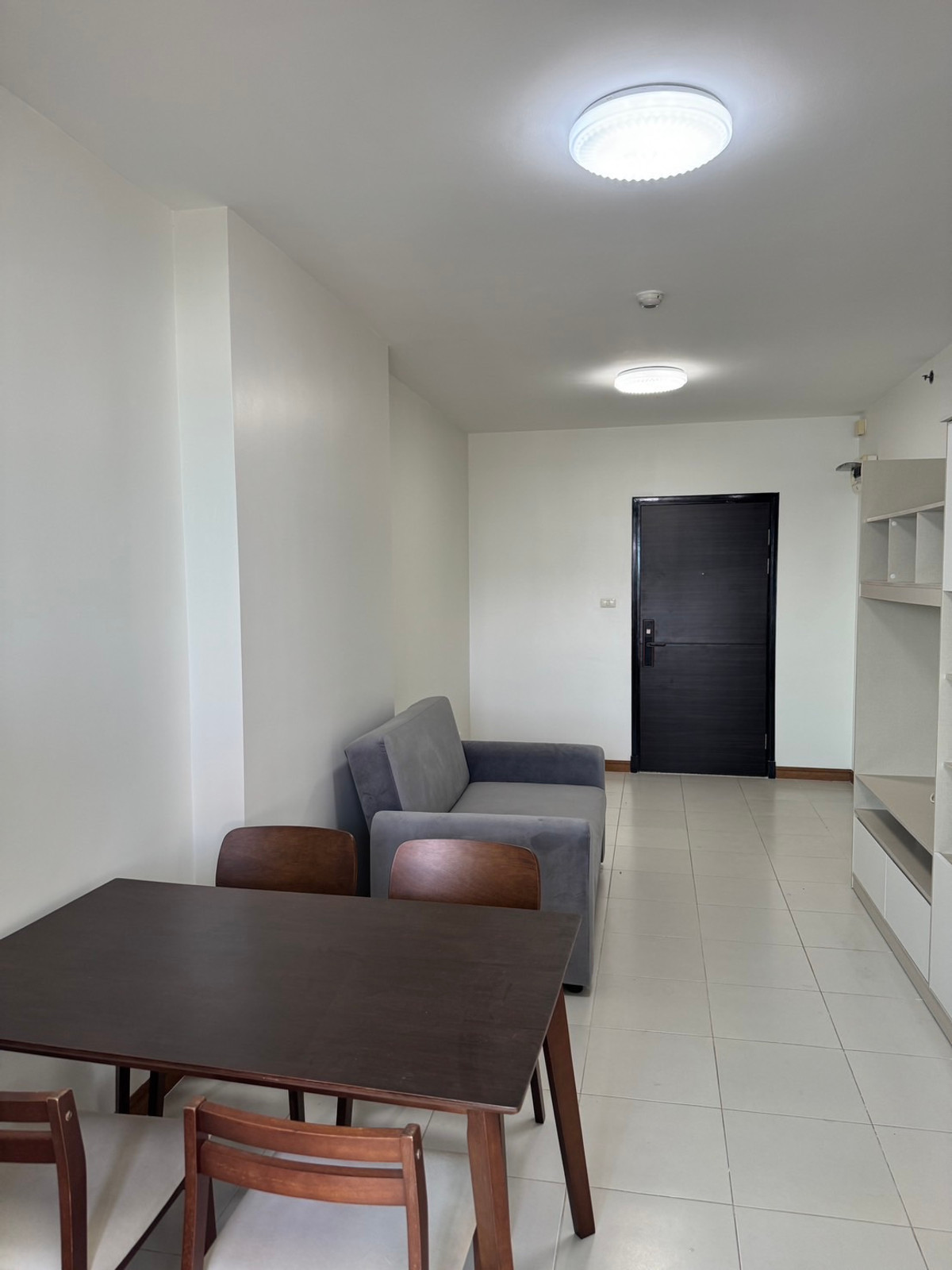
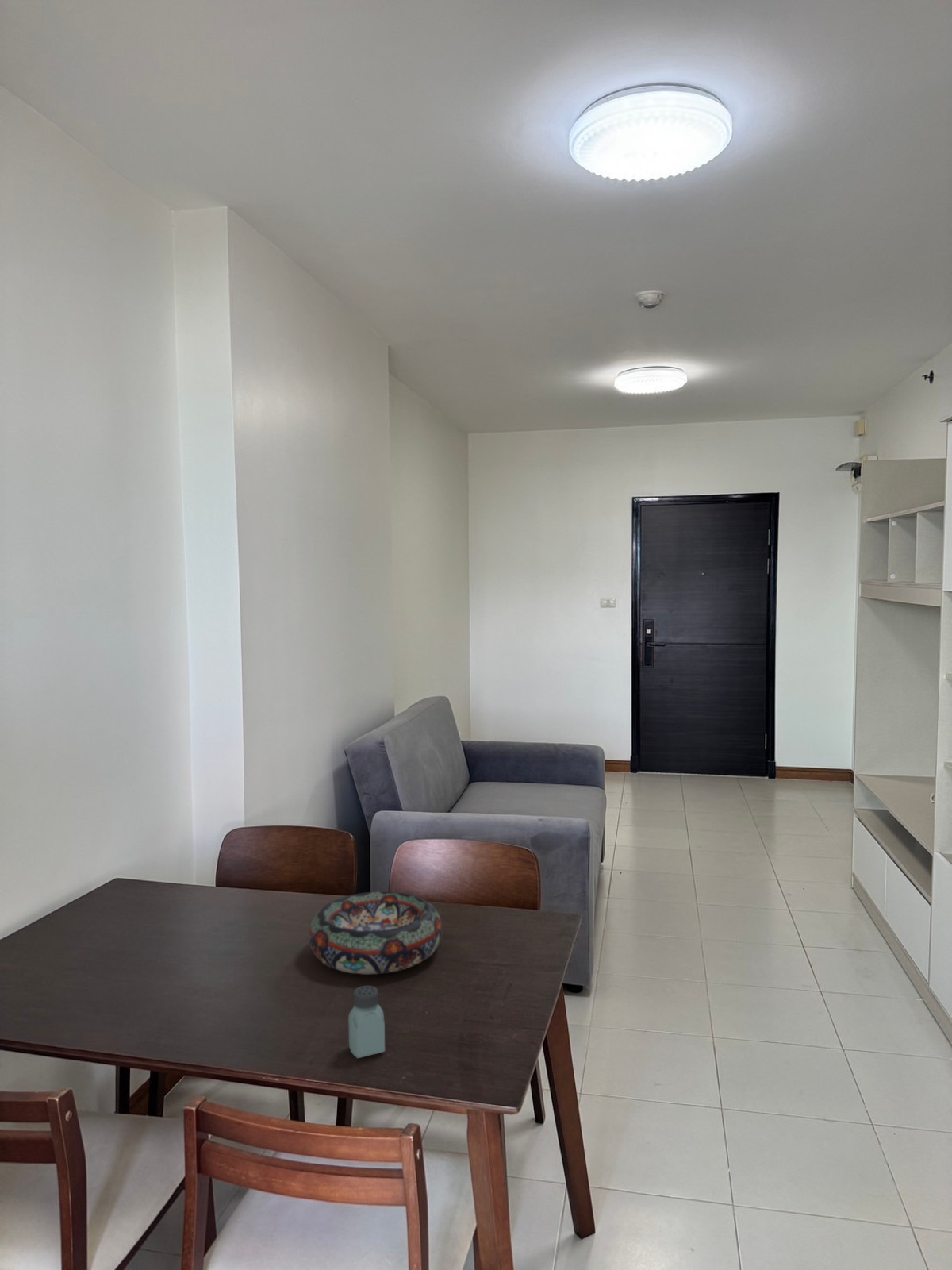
+ decorative bowl [308,891,443,975]
+ saltshaker [347,985,386,1059]
